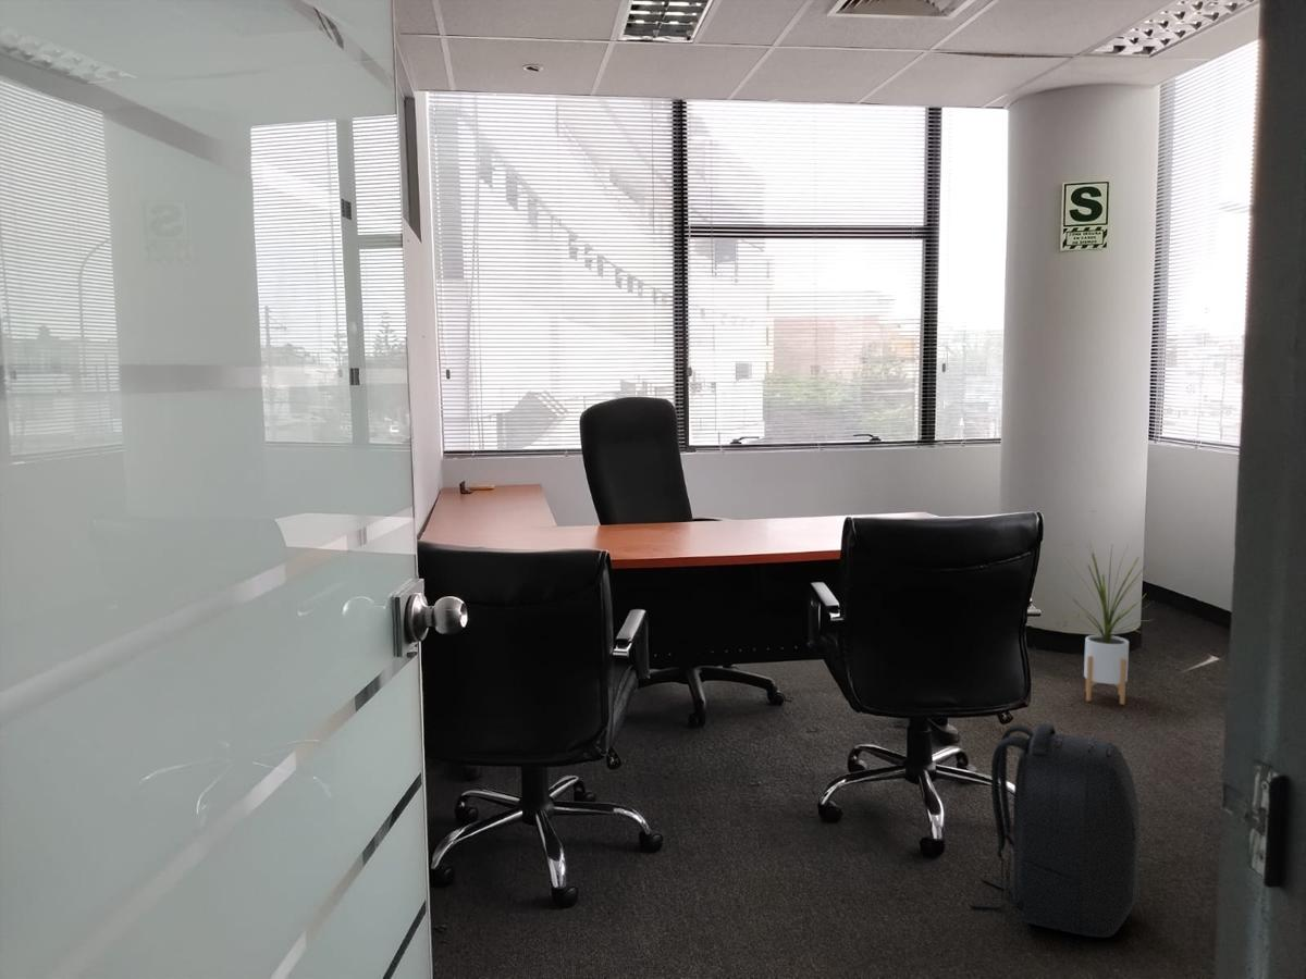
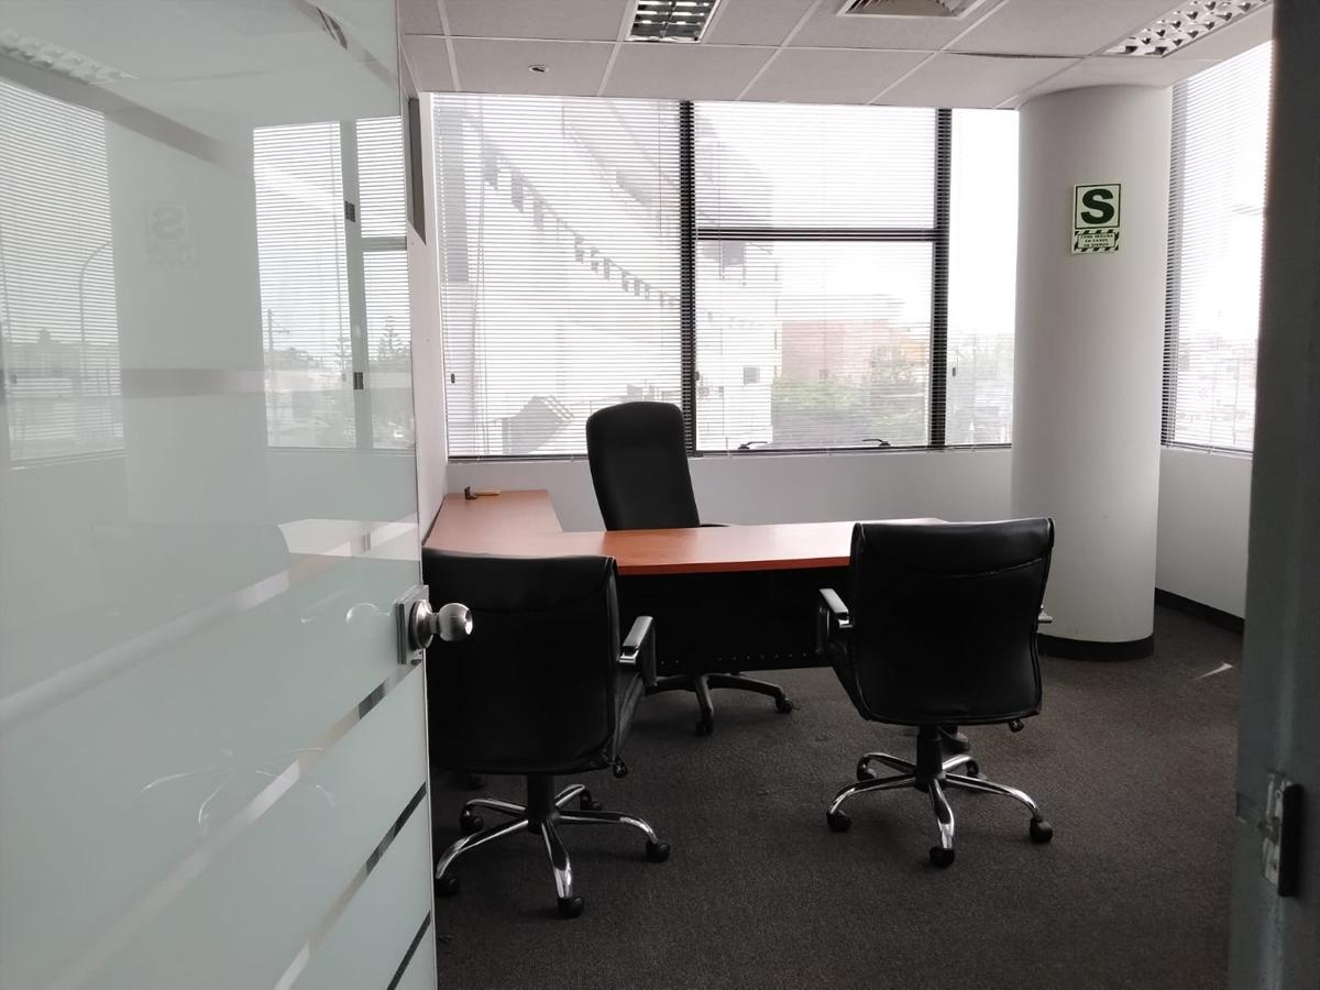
- house plant [1061,542,1156,706]
- backpack [970,722,1141,939]
